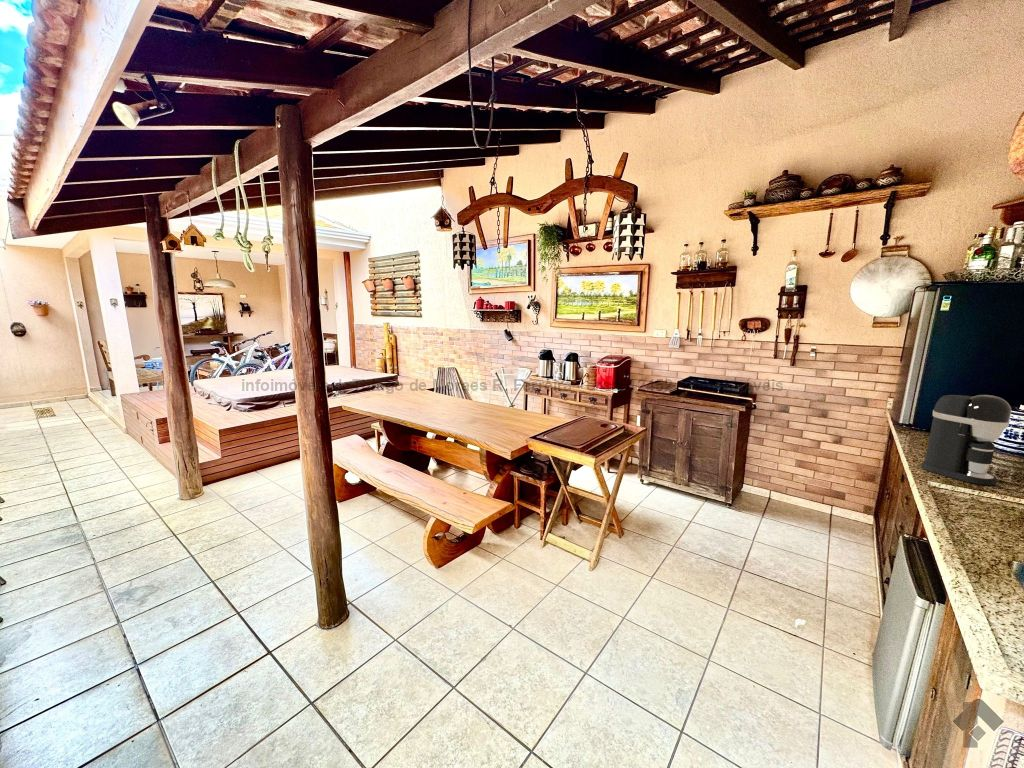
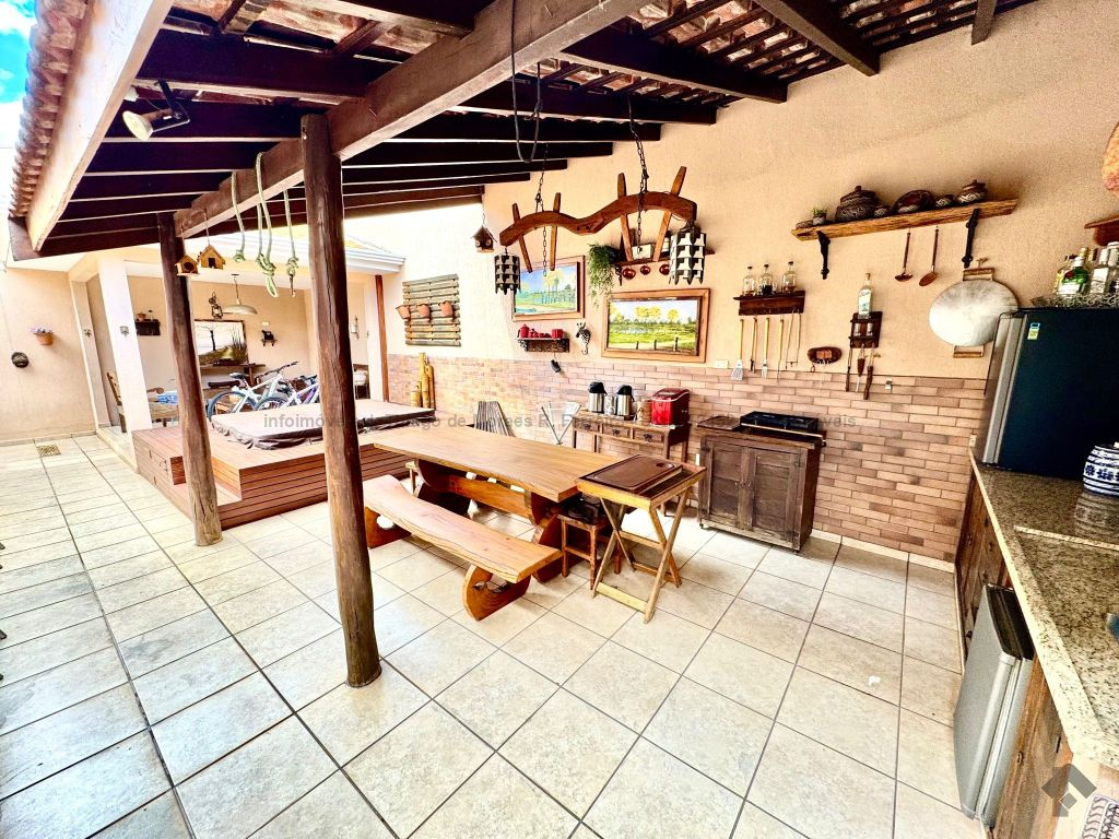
- coffee maker [920,394,1012,486]
